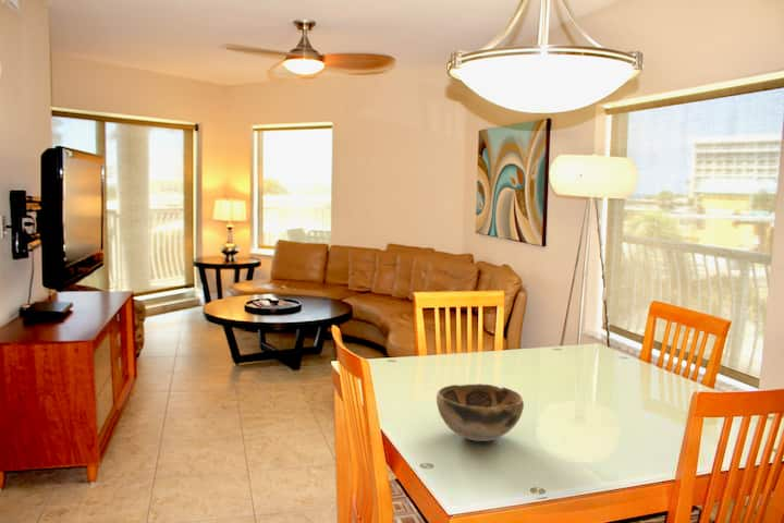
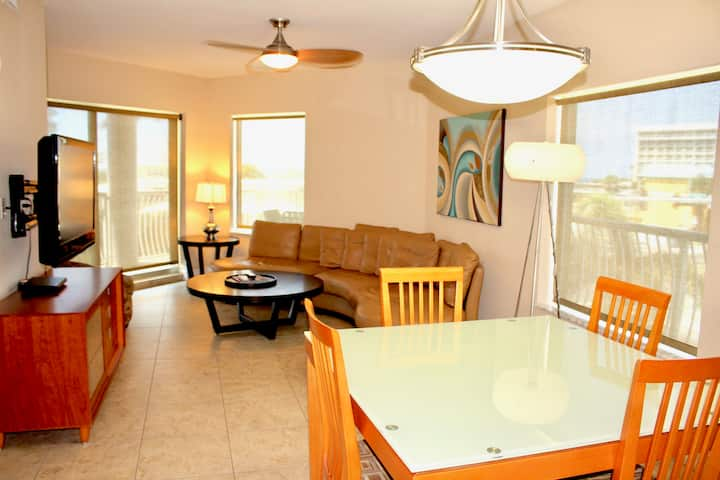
- decorative bowl [436,384,525,442]
